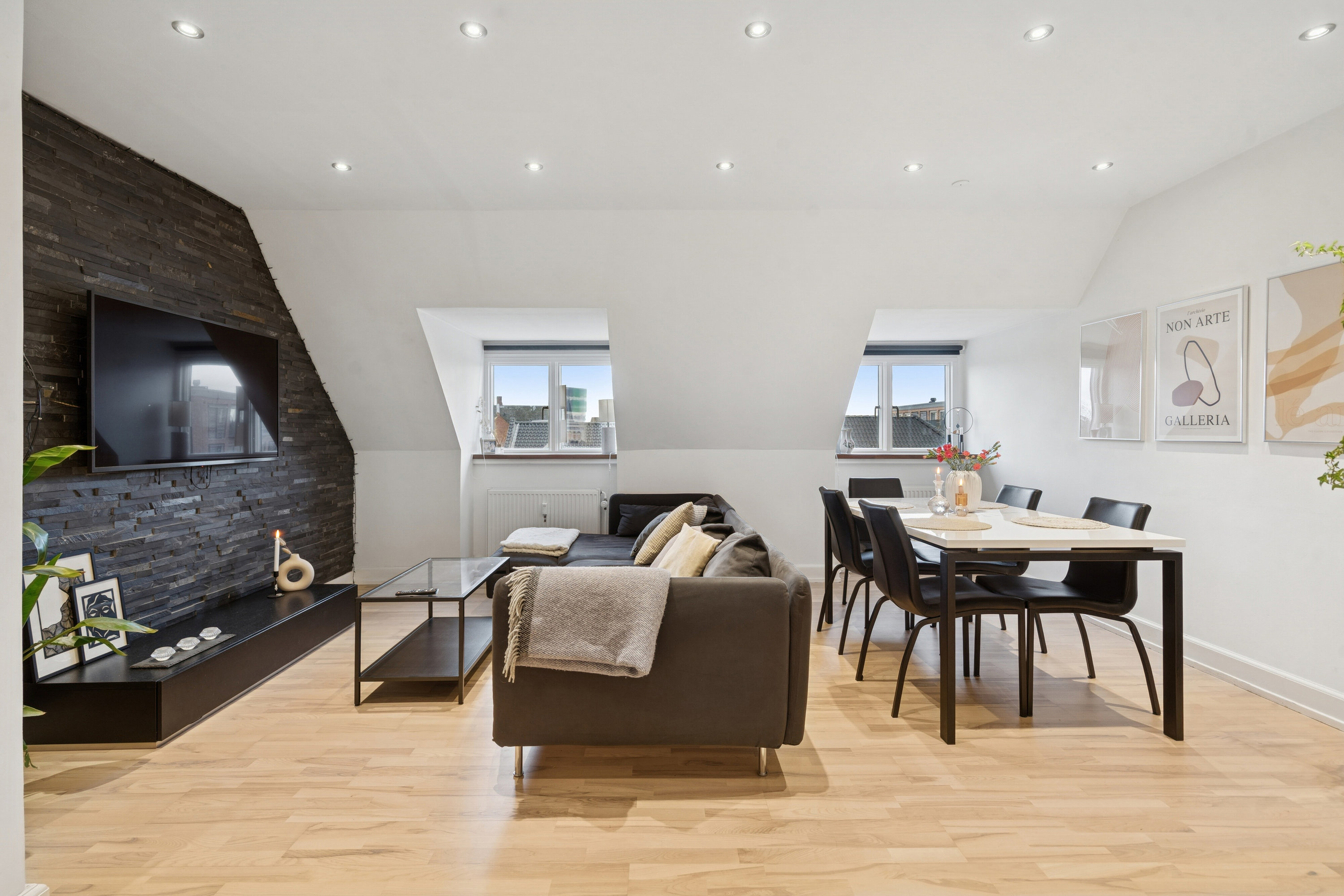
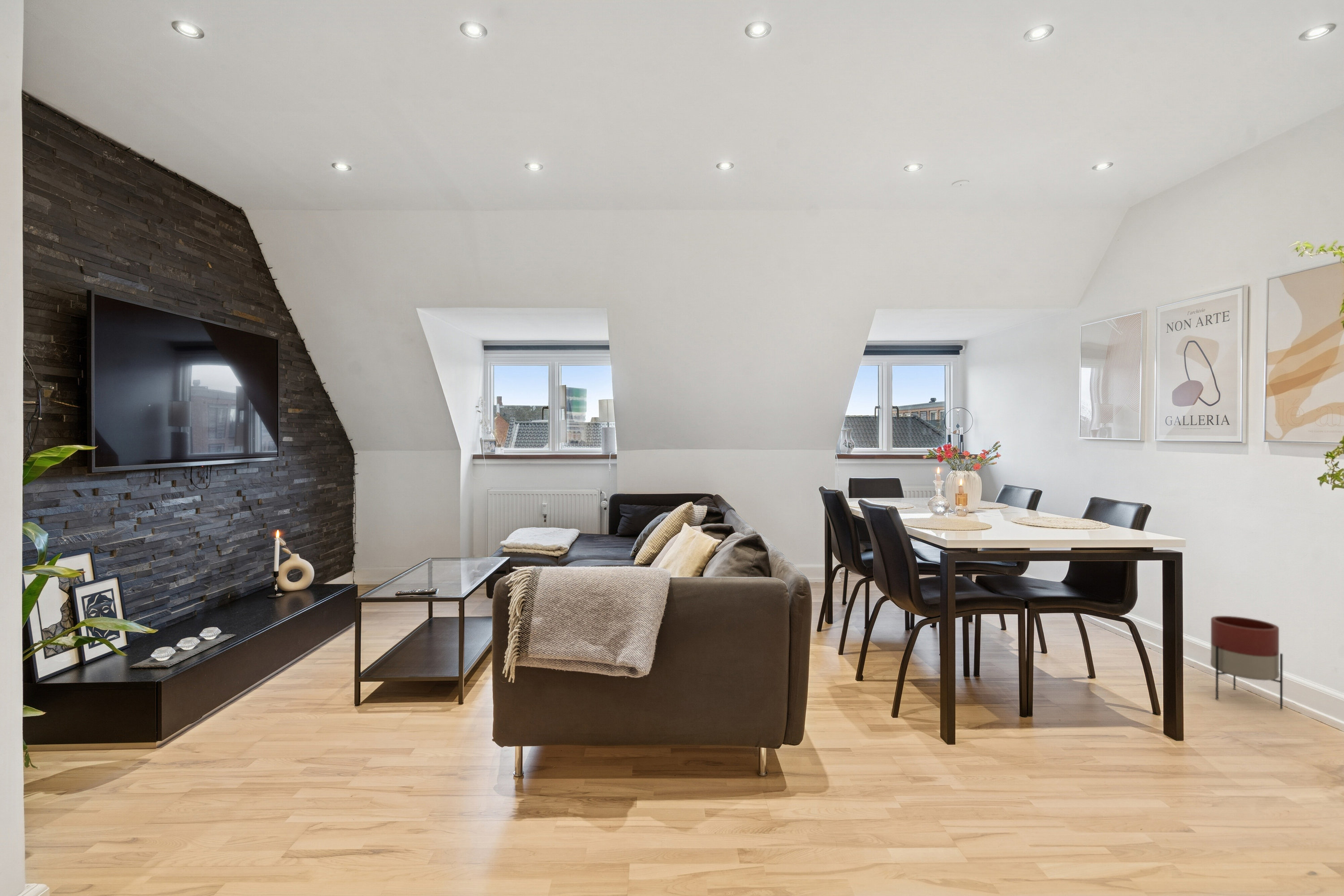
+ planter [1210,616,1283,710]
